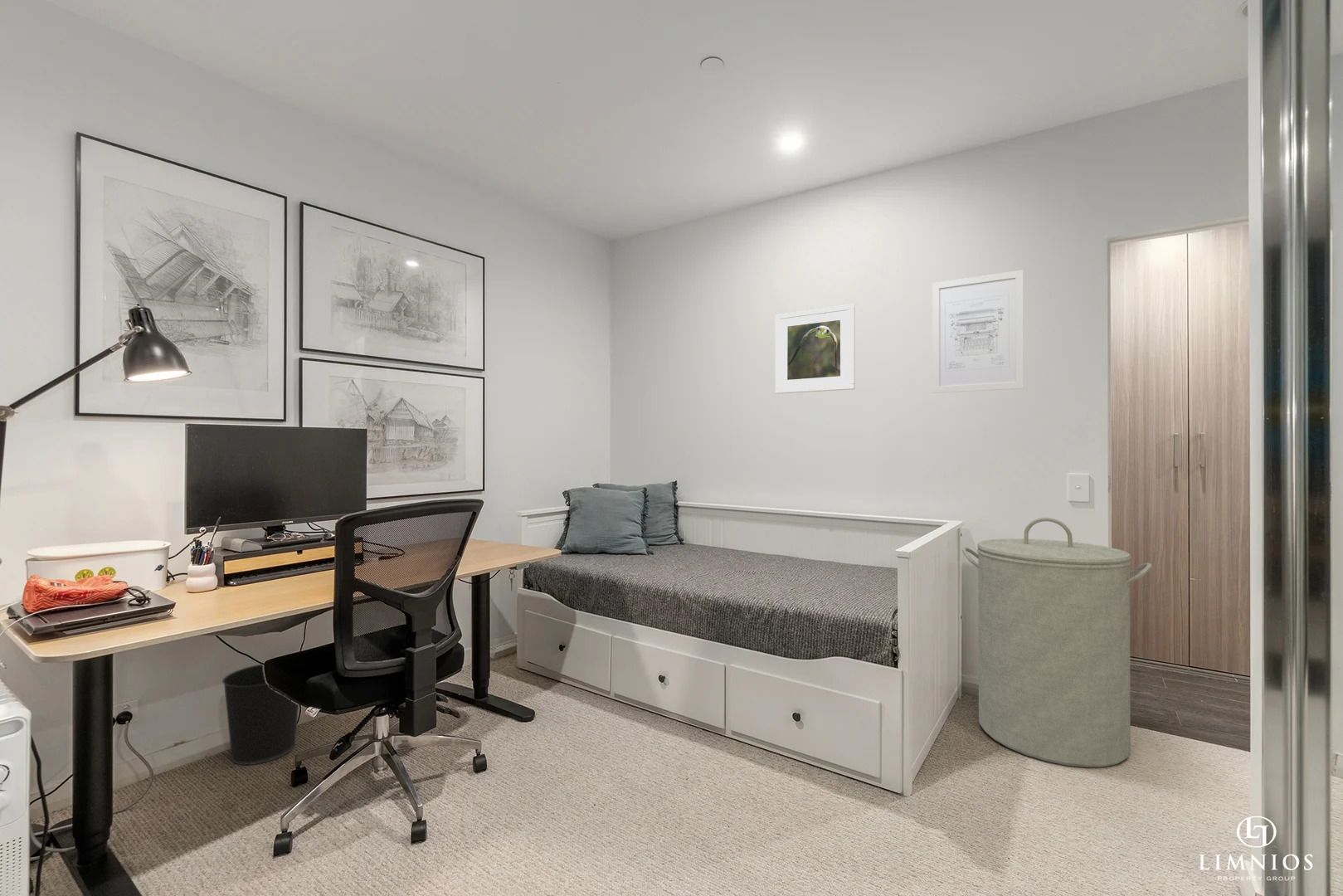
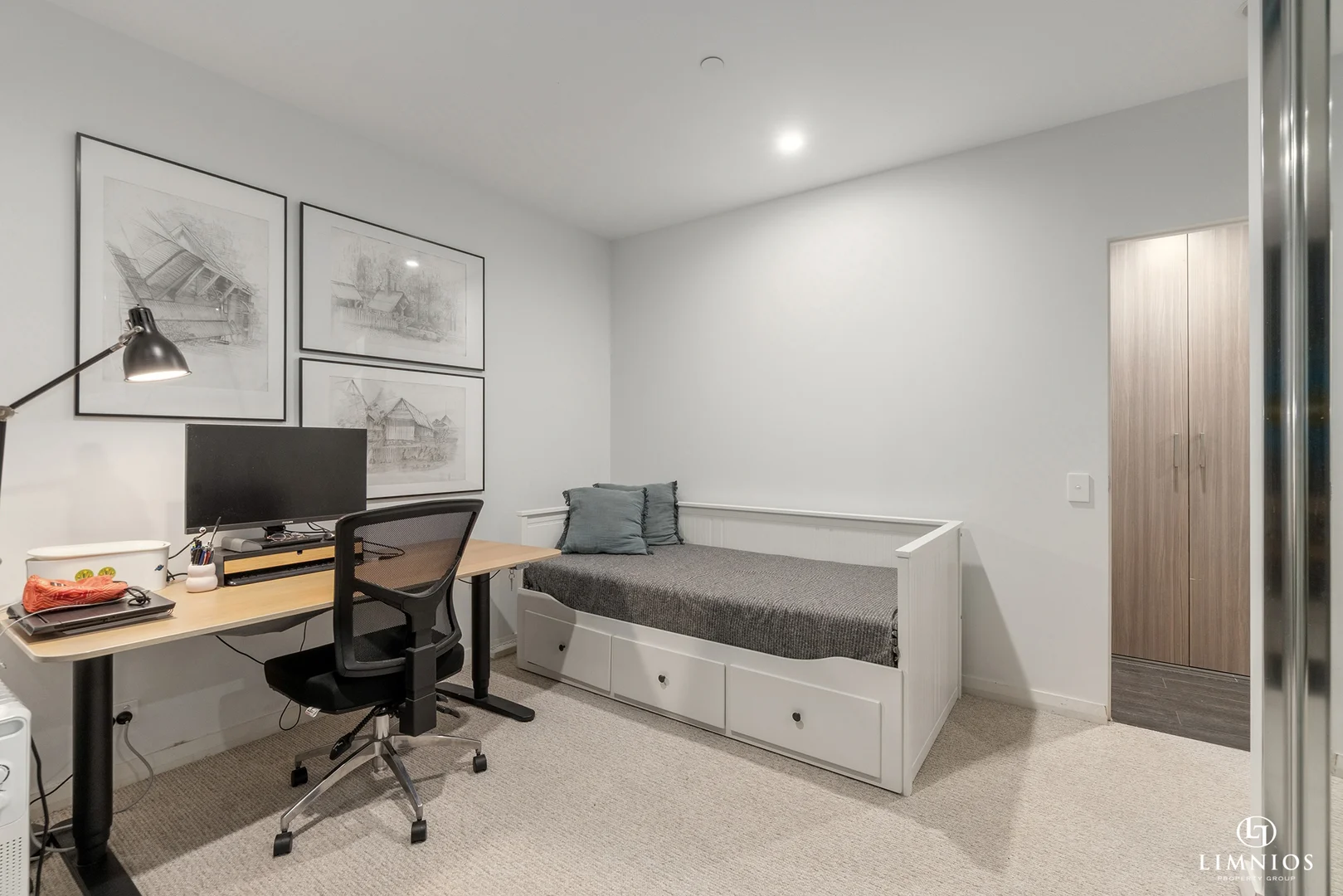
- laundry hamper [961,517,1153,768]
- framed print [774,304,856,395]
- wall art [932,270,1024,394]
- wastebasket [221,663,299,766]
